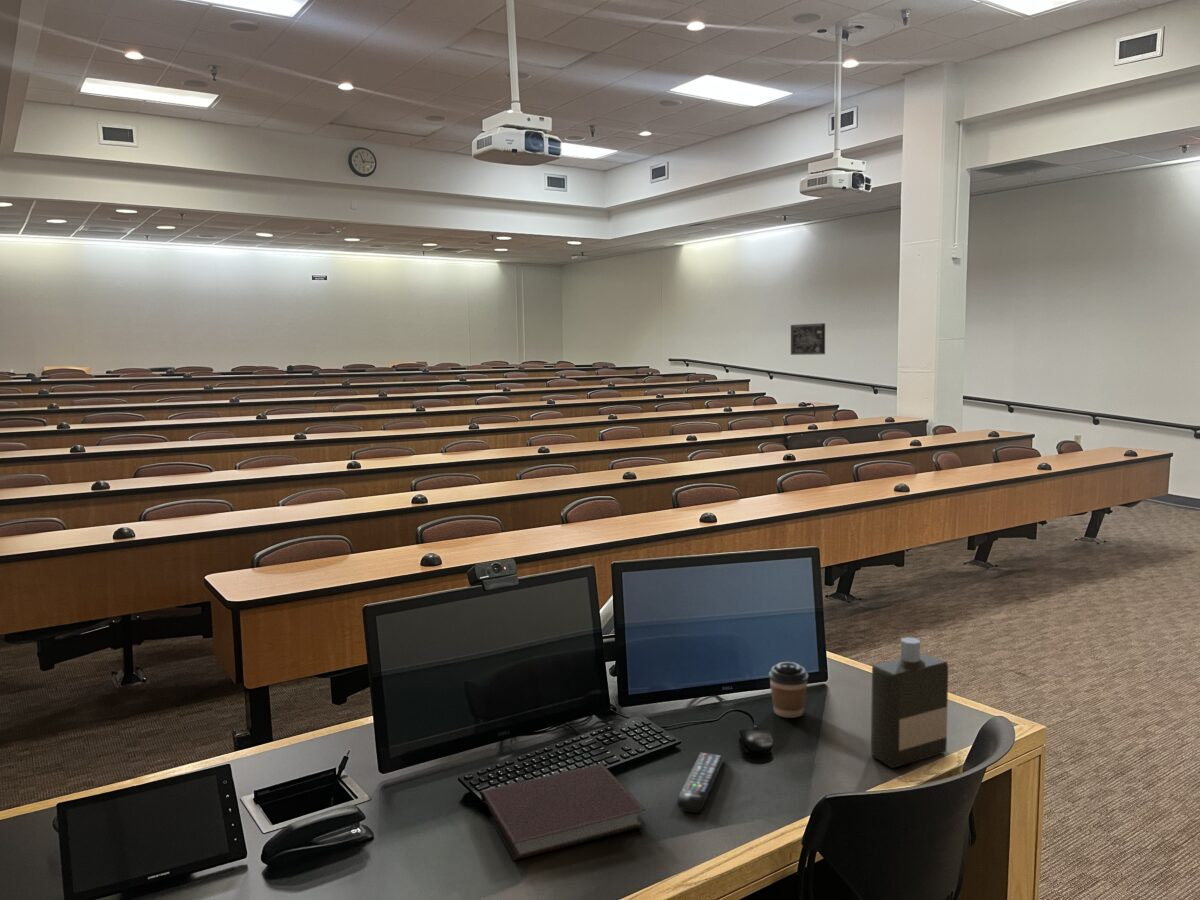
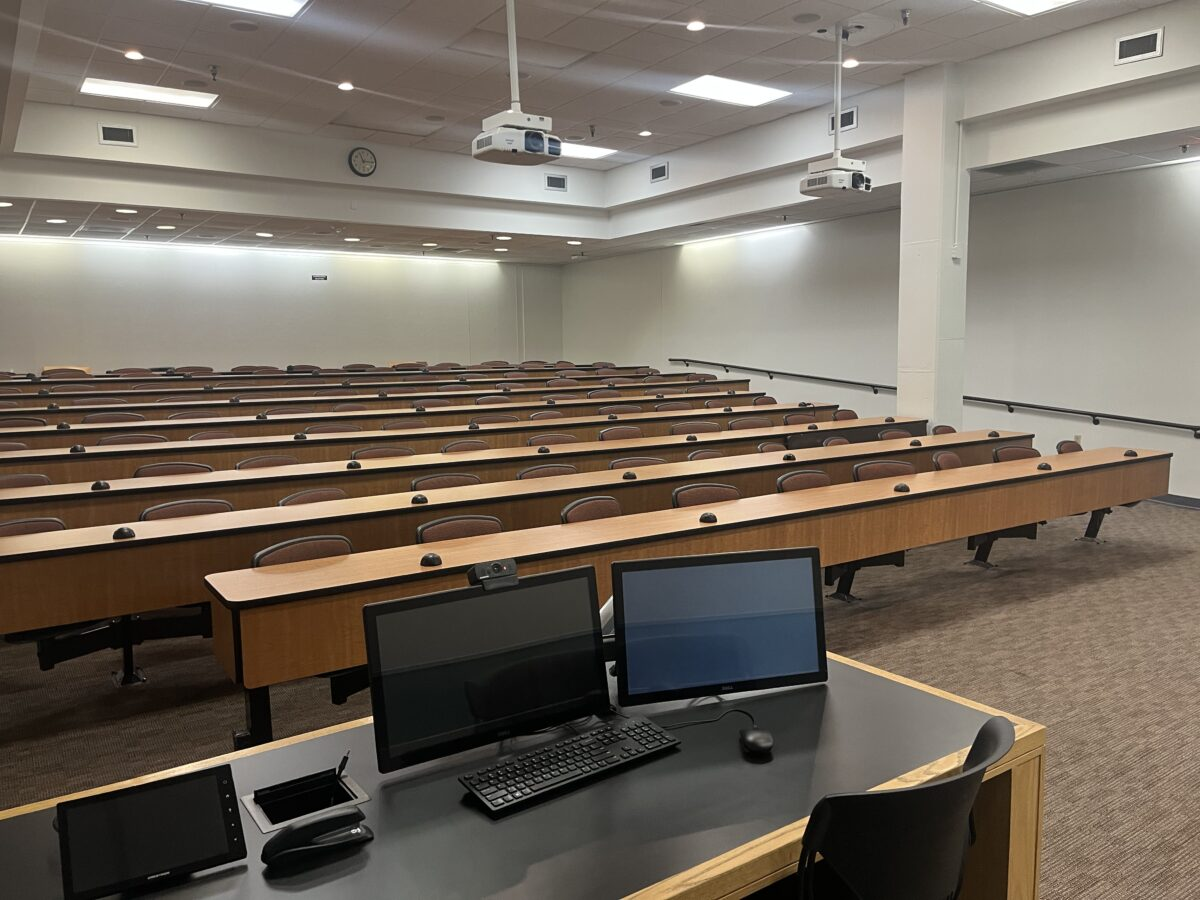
- bottle [870,636,949,769]
- coffee cup [768,661,809,719]
- remote control [677,751,726,814]
- notebook [480,763,647,861]
- wall art [790,322,826,356]
